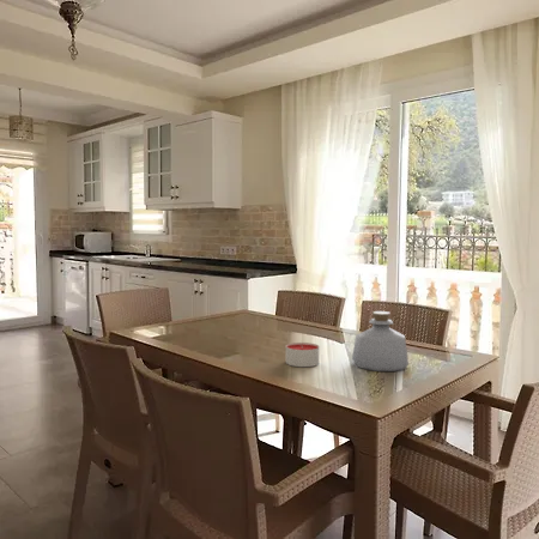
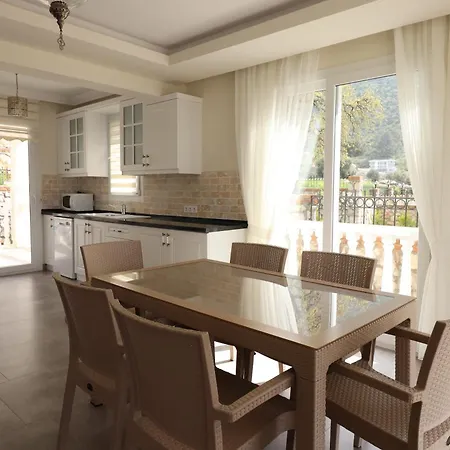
- bottle [351,310,410,373]
- candle [285,341,321,368]
